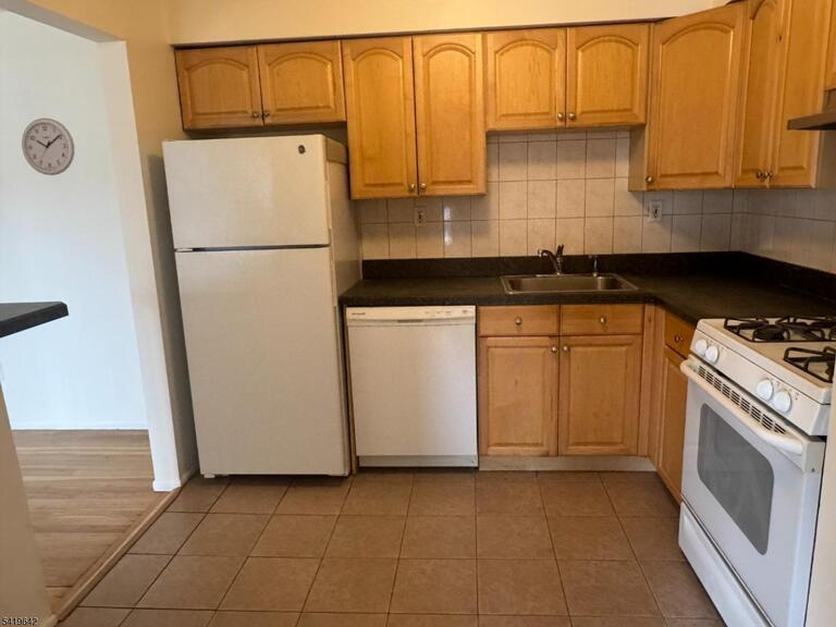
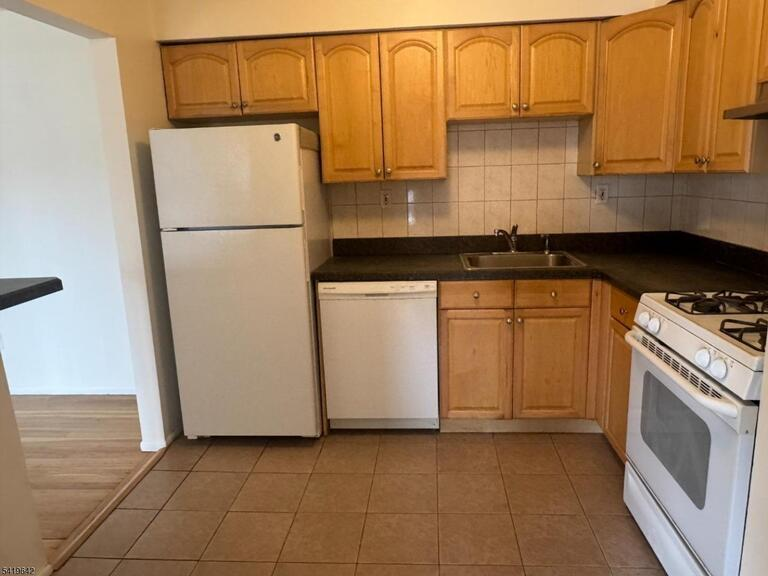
- wall clock [21,116,75,176]
